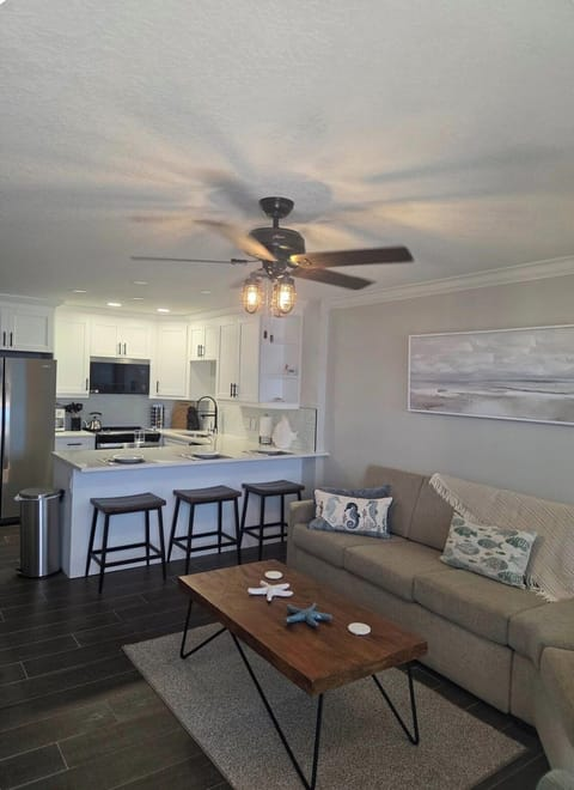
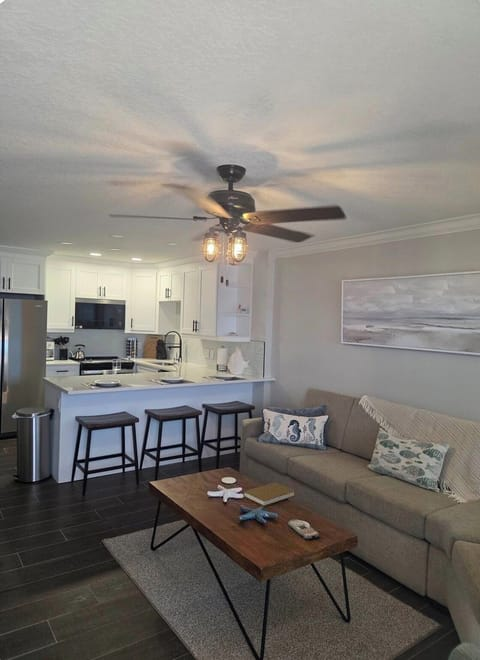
+ book [242,481,296,507]
+ remote control [288,519,320,540]
